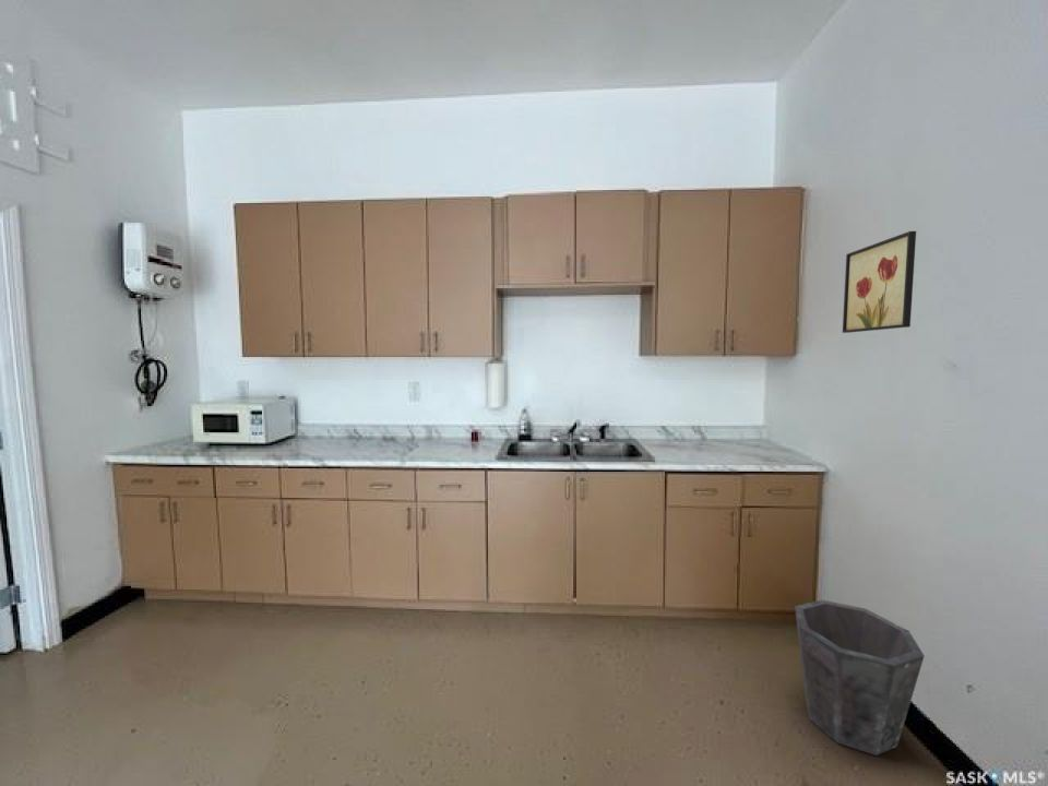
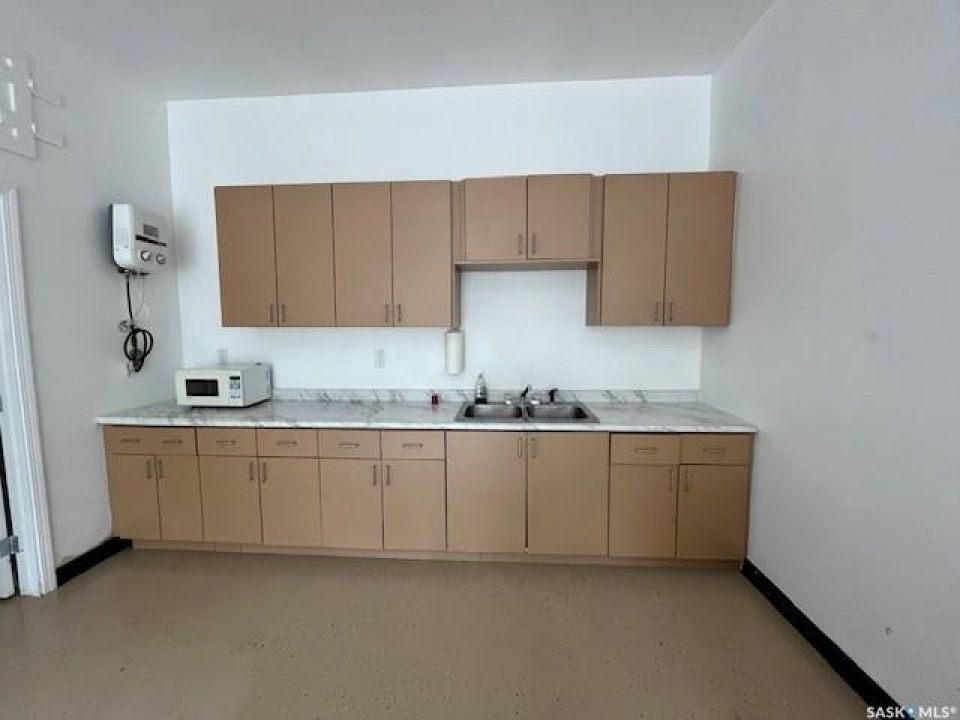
- wall art [842,230,917,334]
- waste bin [794,598,926,757]
